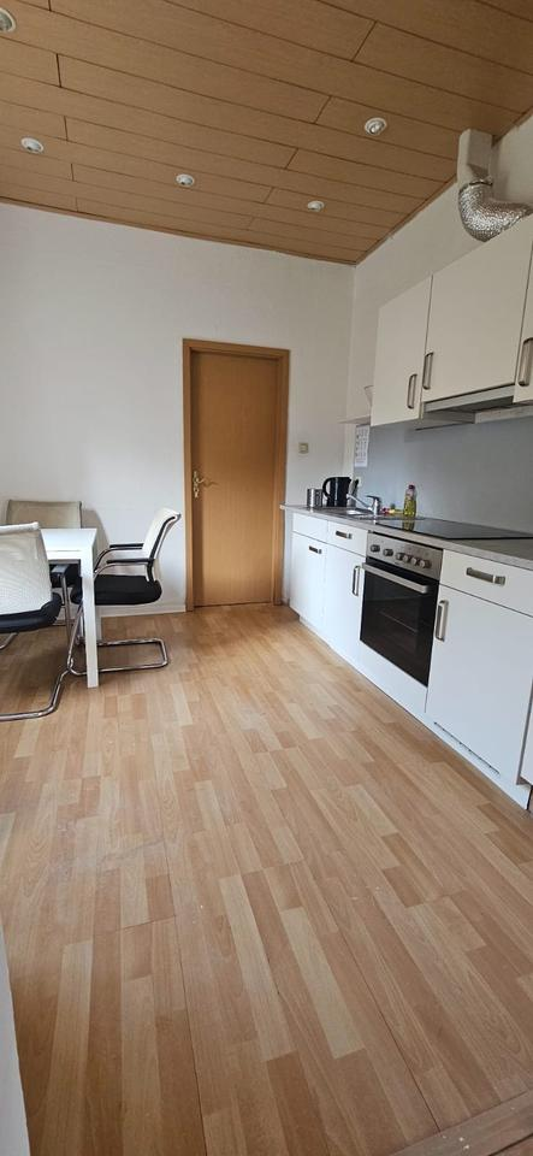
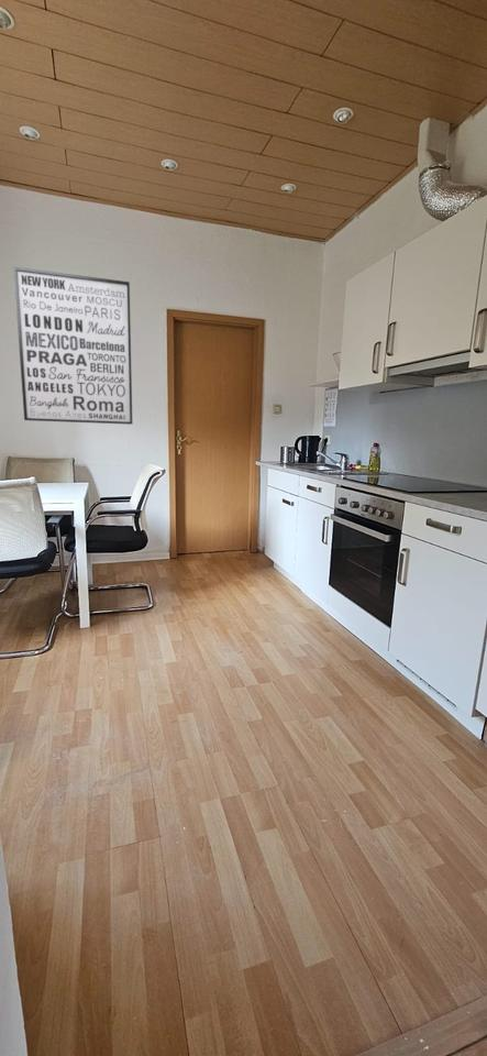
+ wall art [12,266,133,426]
